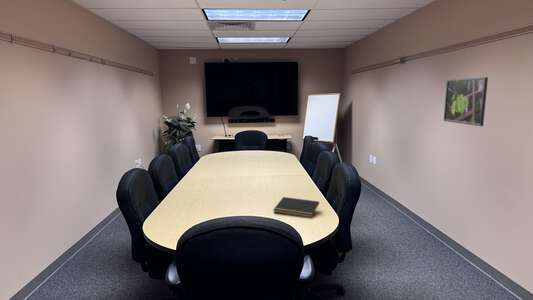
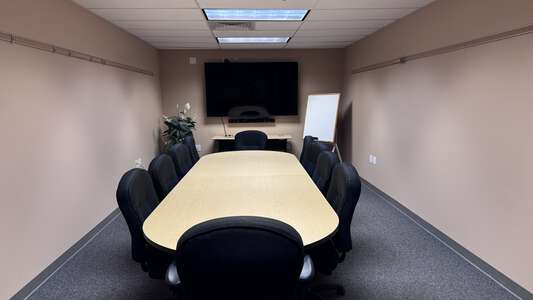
- notepad [272,196,320,218]
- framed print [443,76,489,127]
